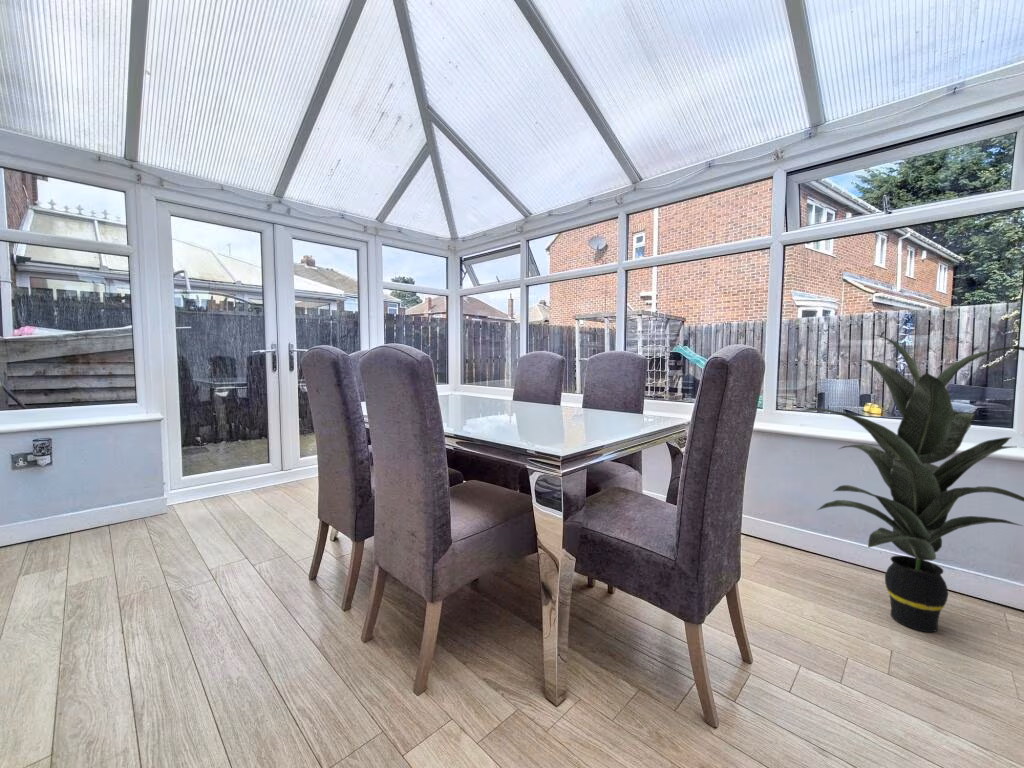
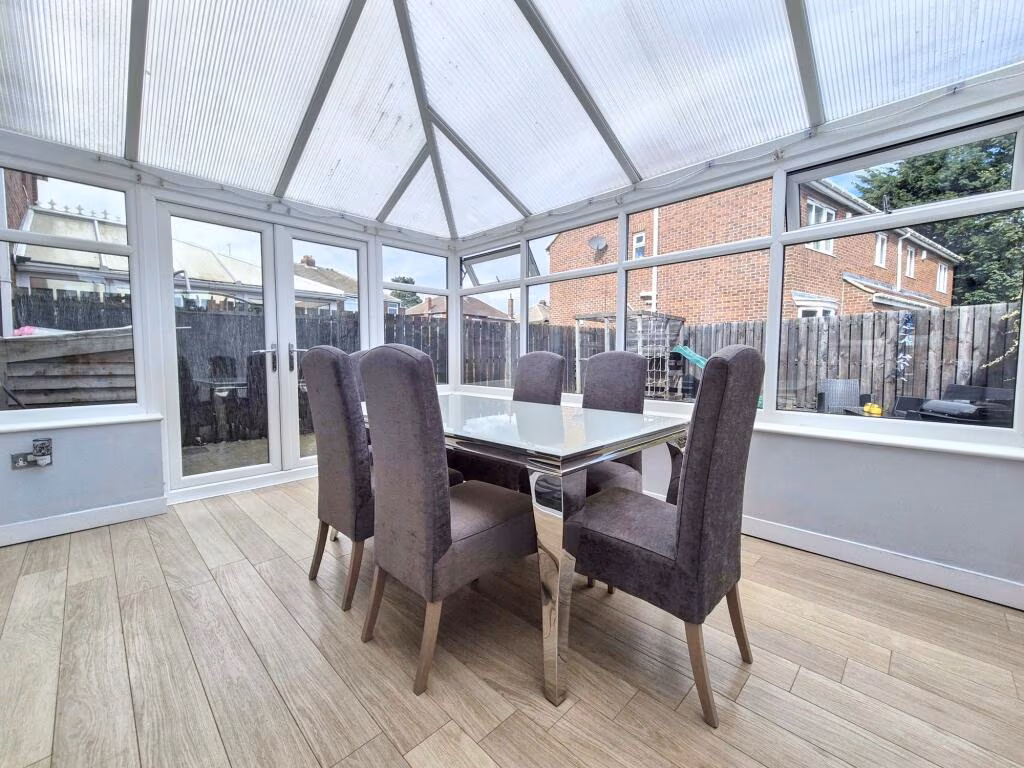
- indoor plant [800,333,1024,633]
